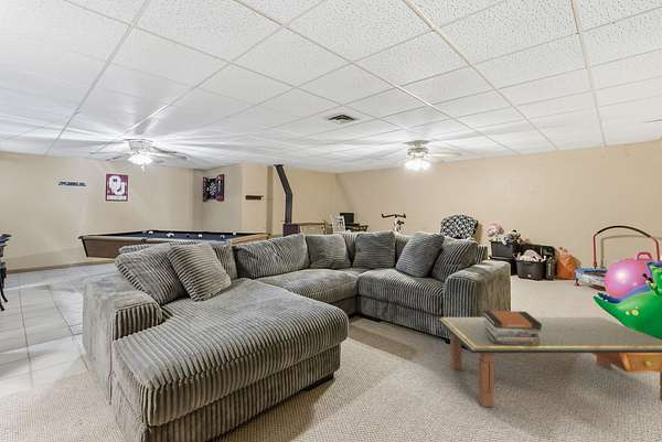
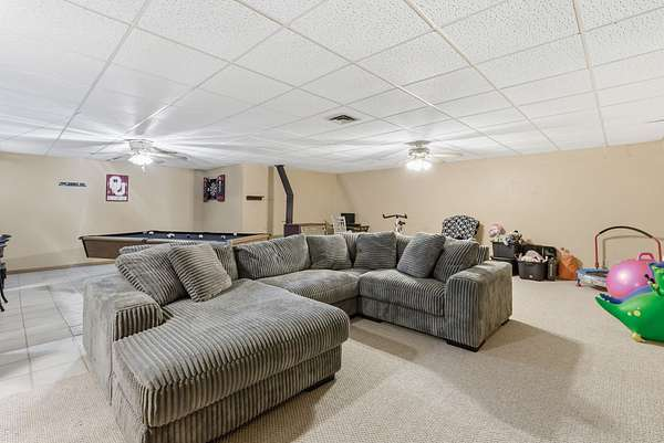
- coffee table [437,316,662,408]
- book stack [482,310,542,346]
